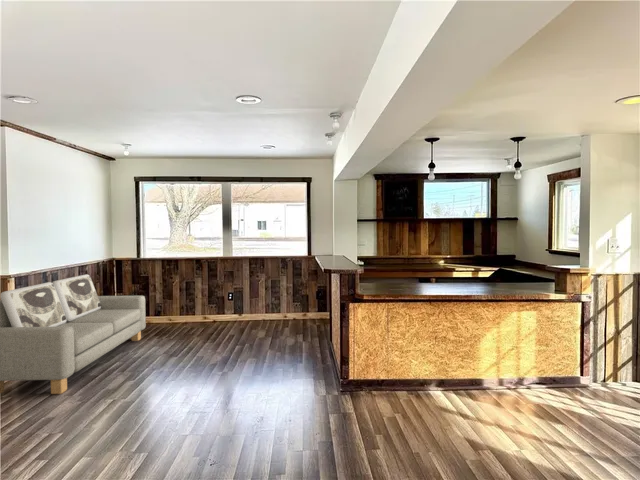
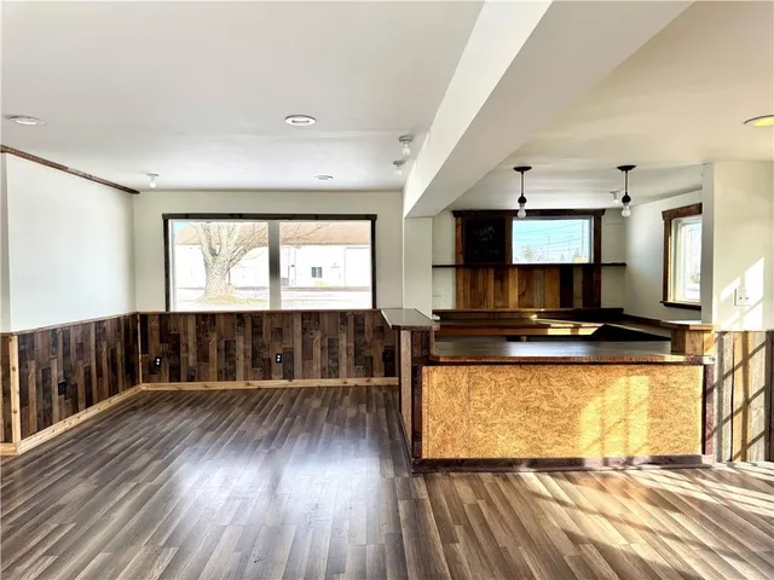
- sofa [0,273,147,395]
